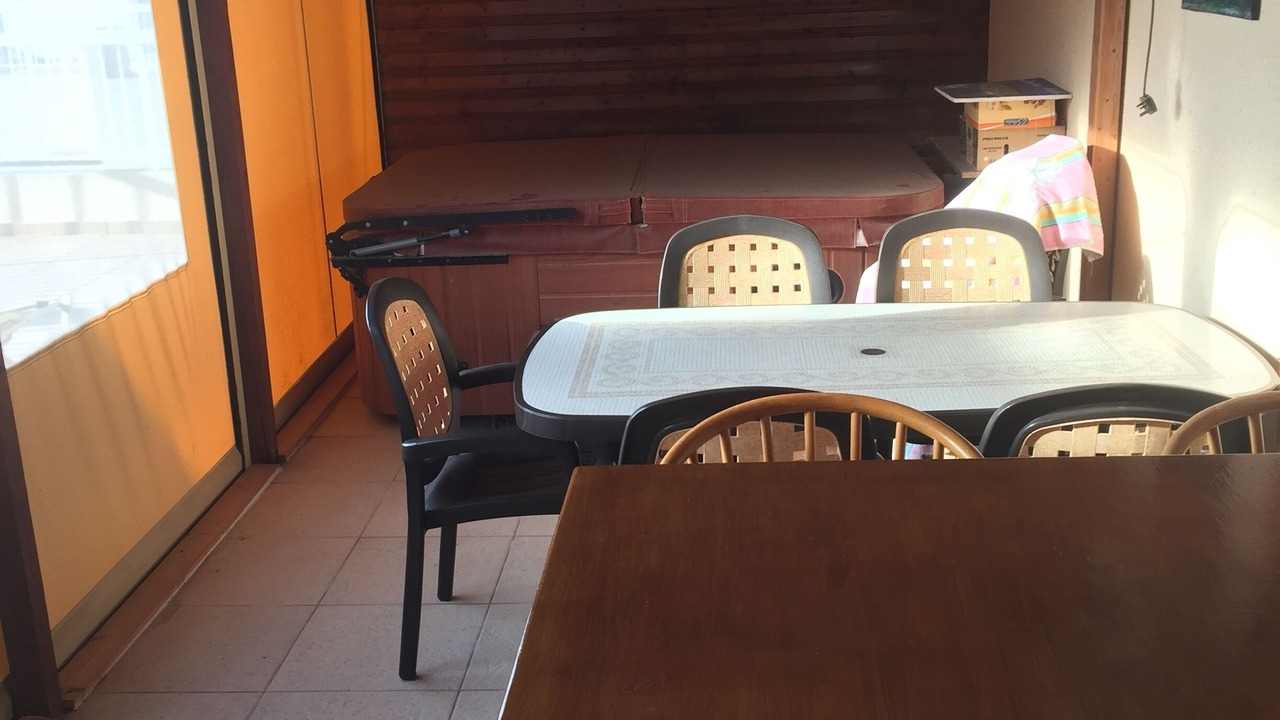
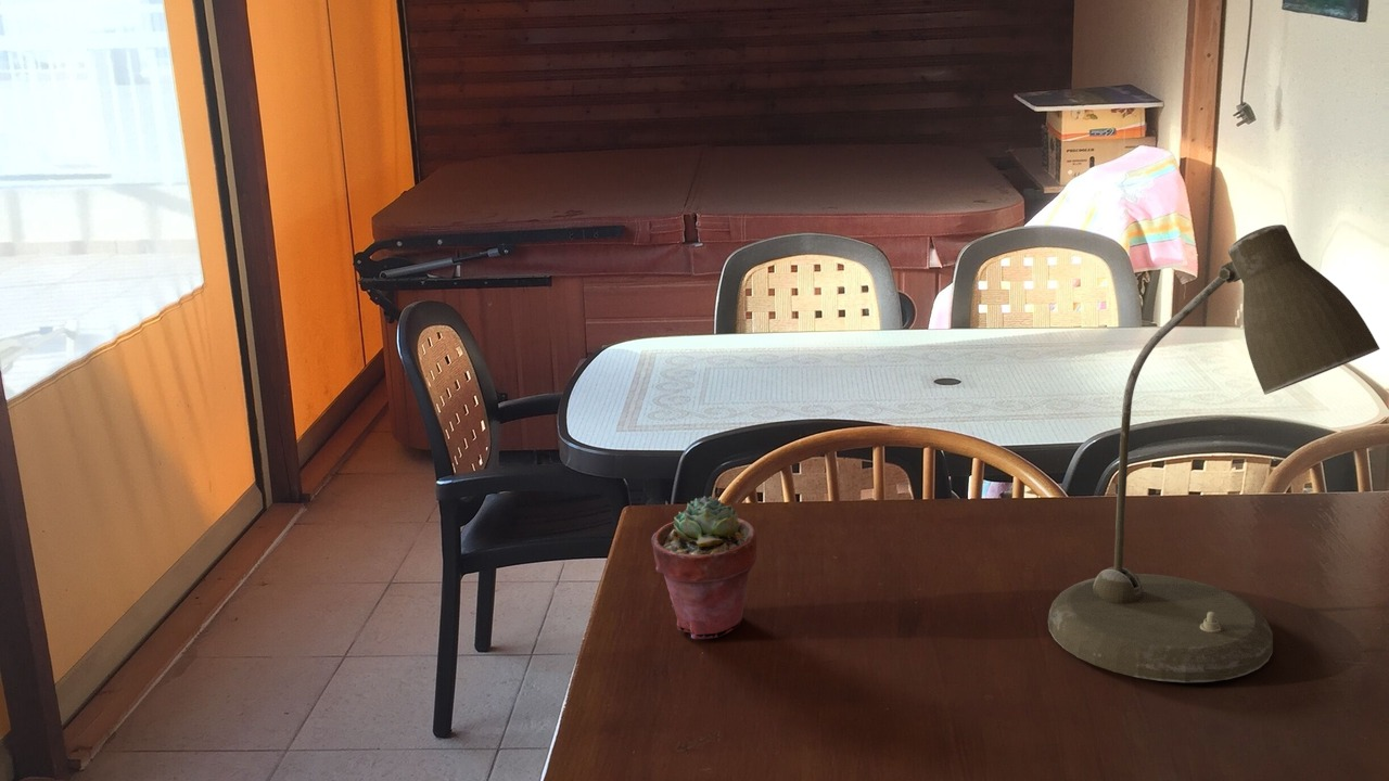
+ desk lamp [1047,223,1380,683]
+ potted succulent [650,495,757,640]
